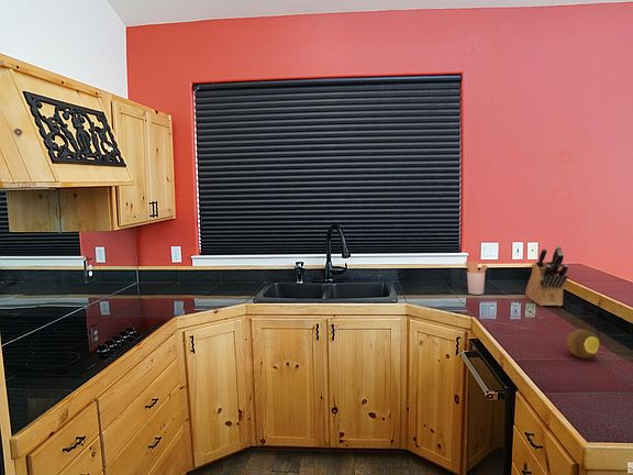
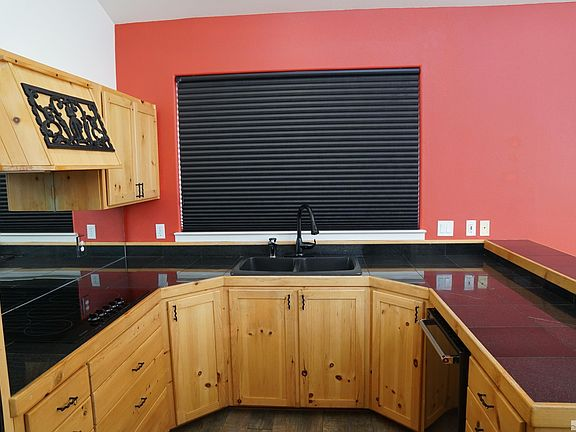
- fruit [567,329,601,360]
- utensil holder [464,261,488,296]
- knife block [524,245,569,307]
